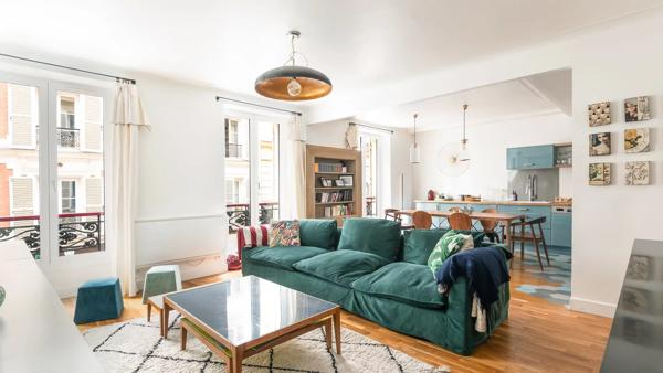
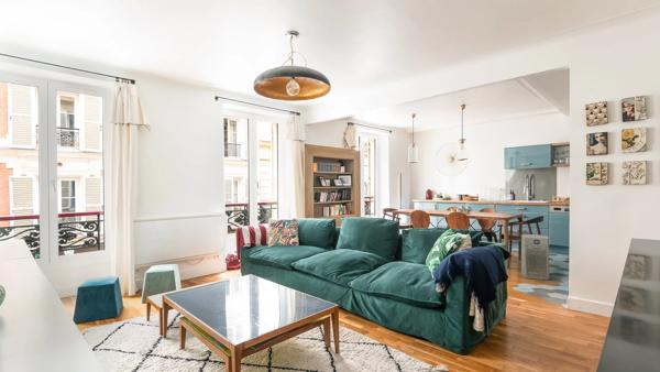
+ fan [520,233,550,281]
